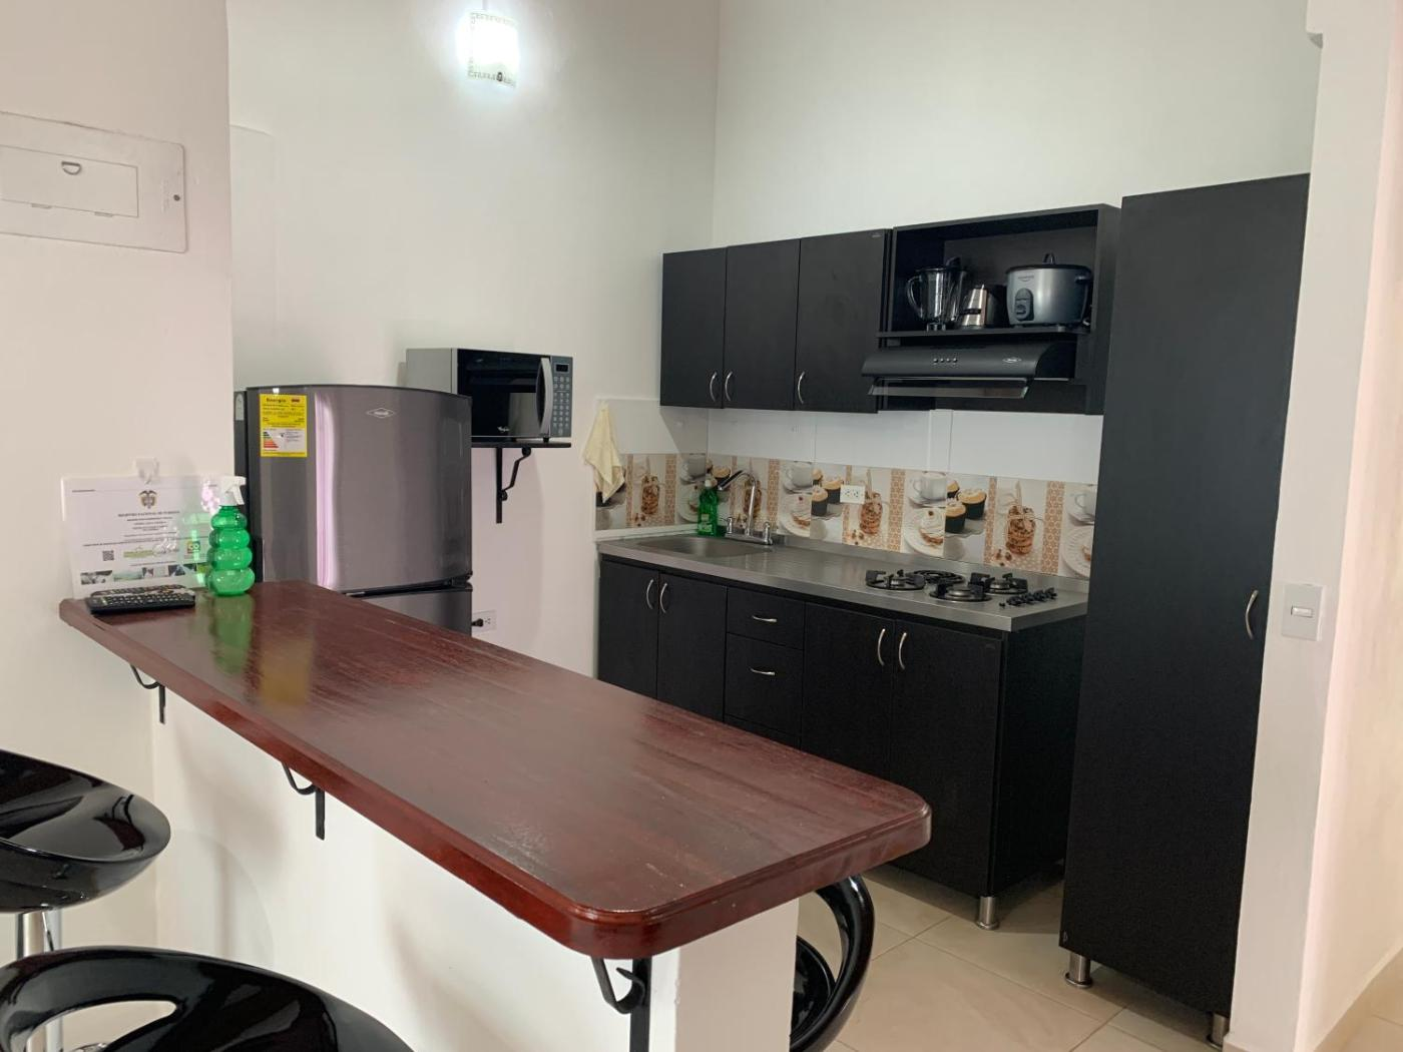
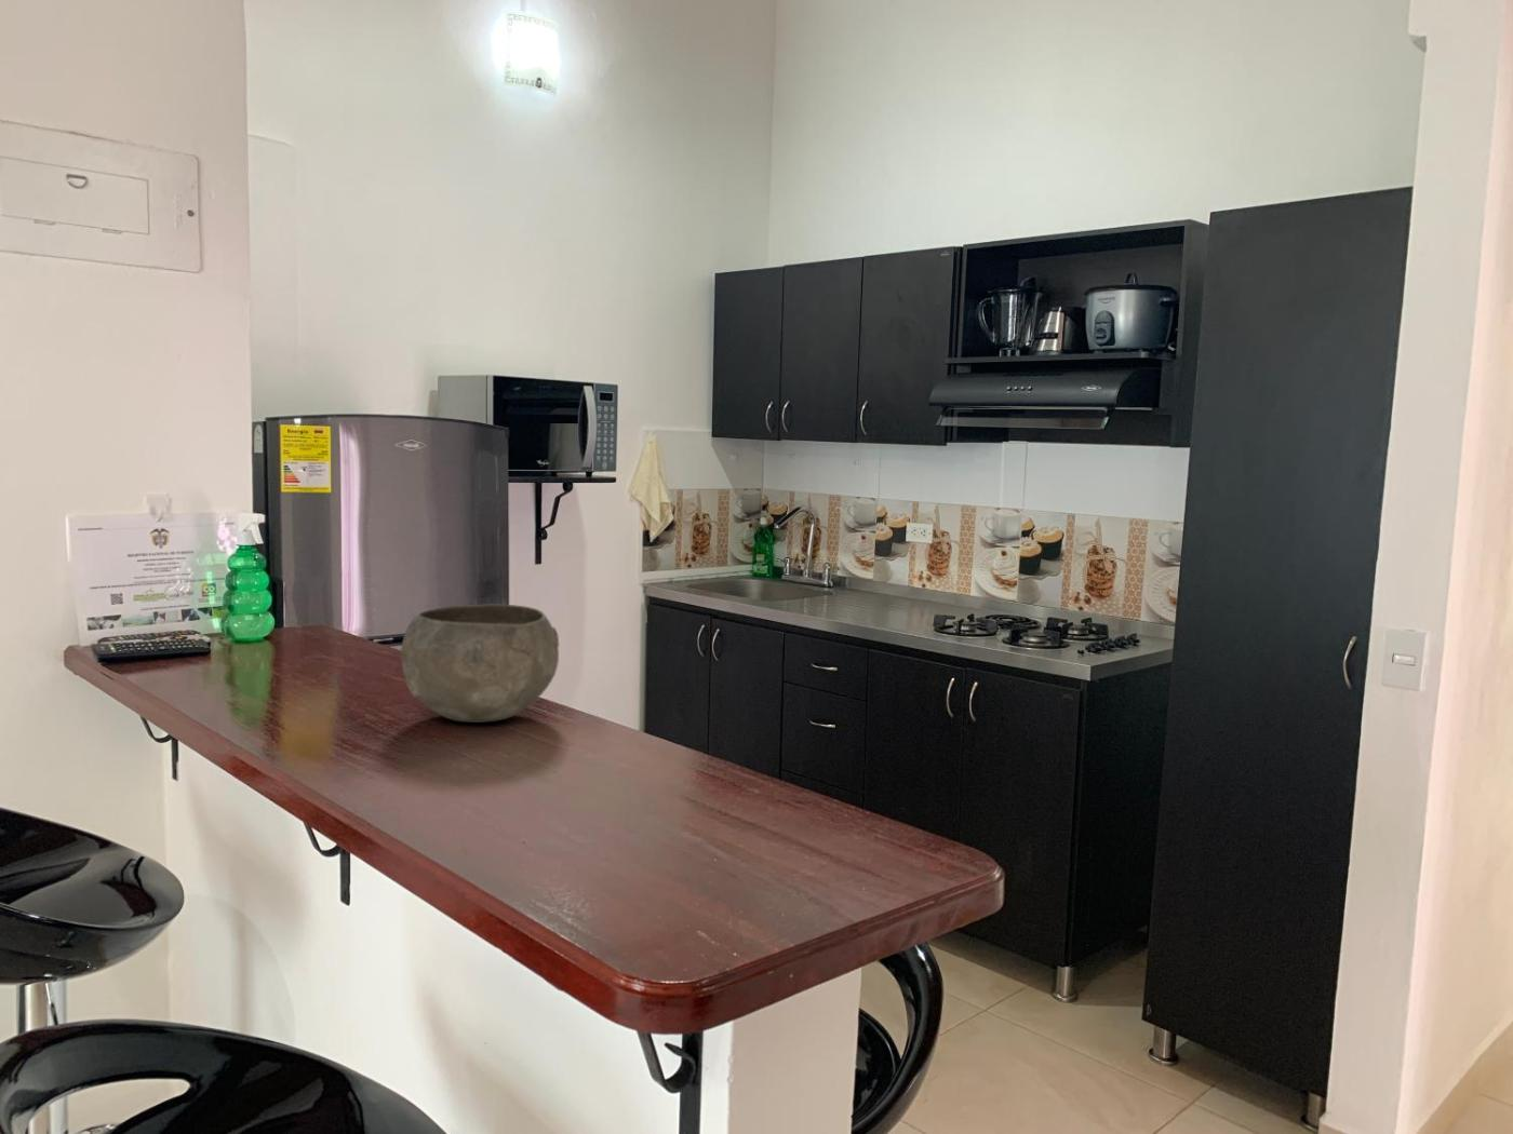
+ bowl [400,603,560,723]
